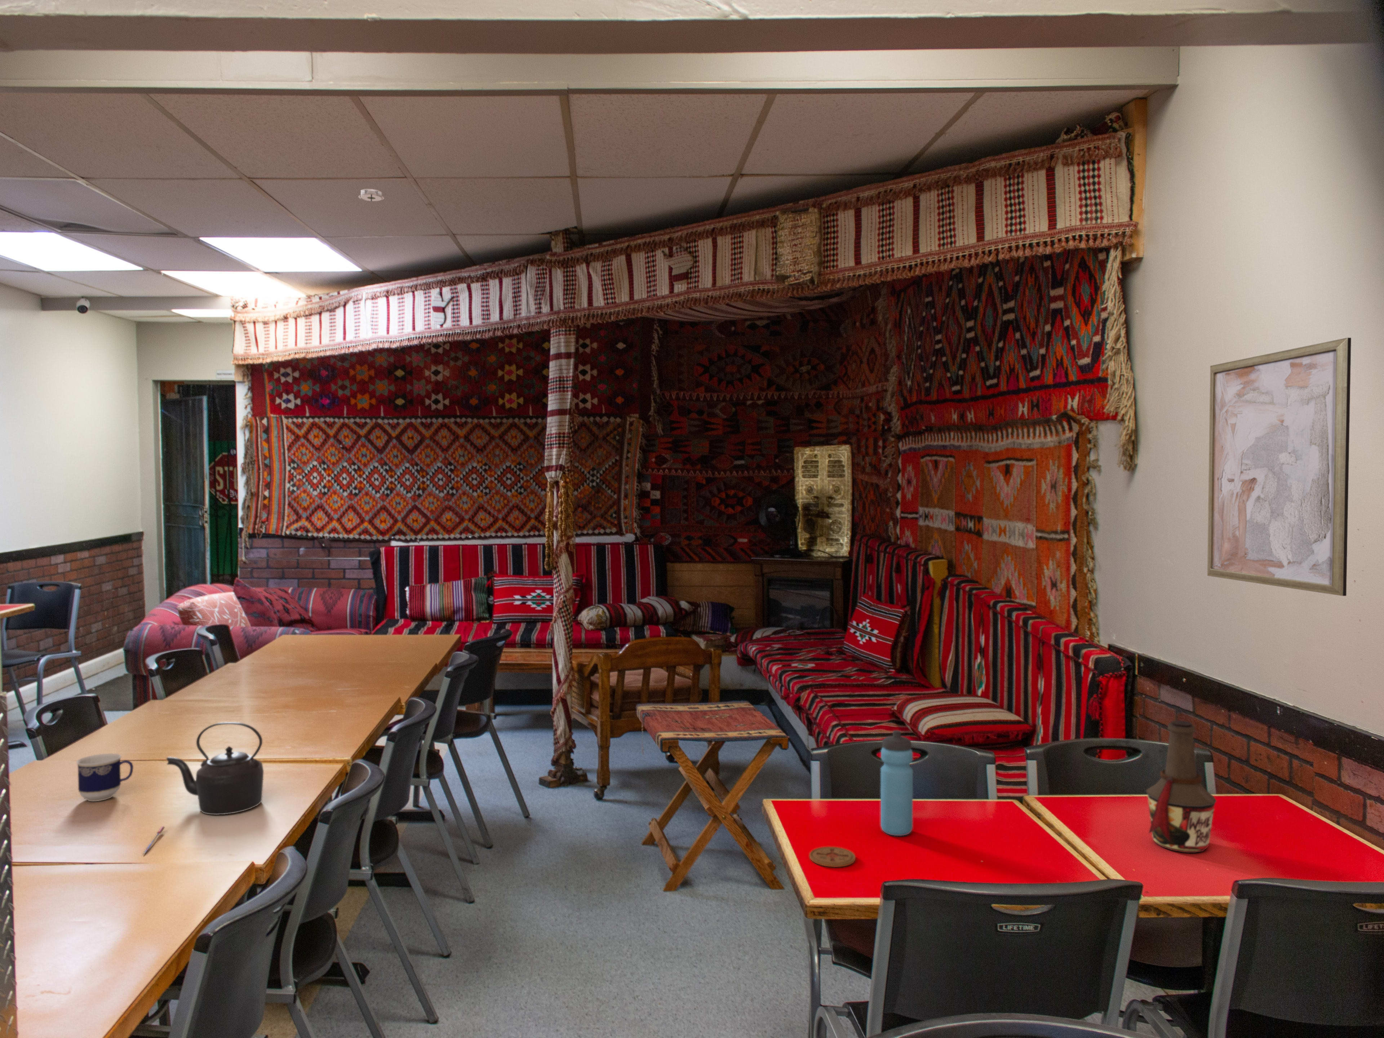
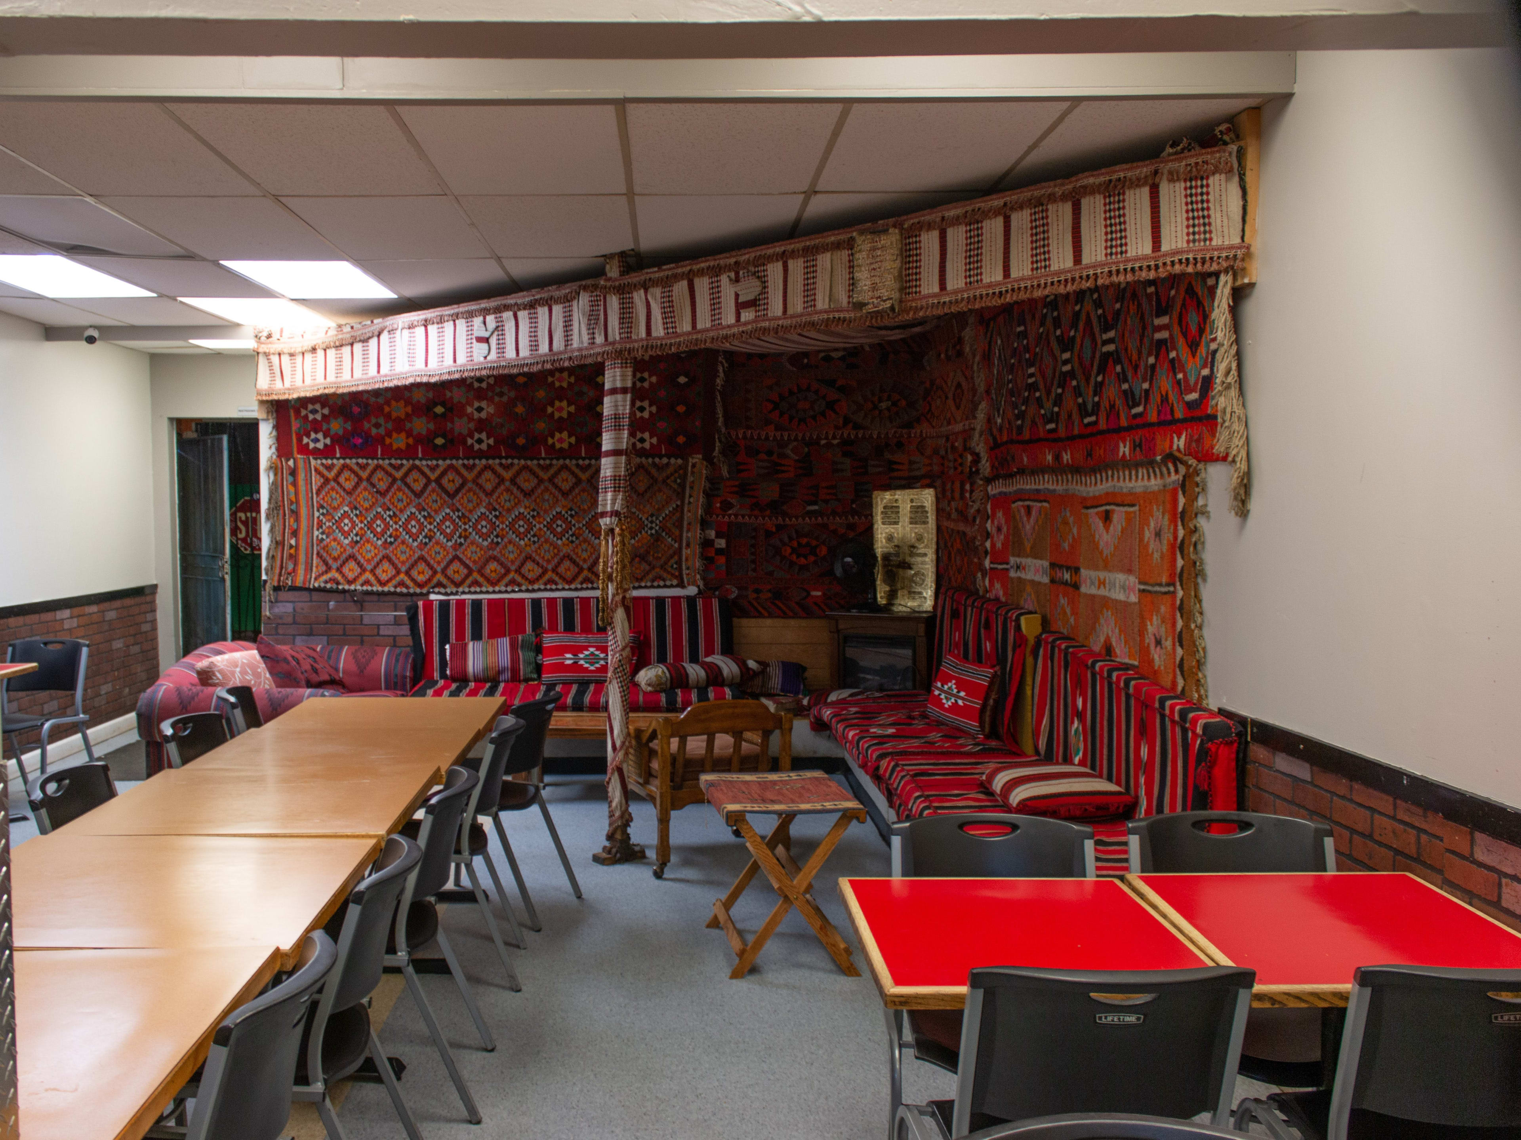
- pen [142,825,165,855]
- kettle [166,722,264,816]
- smoke detector [356,189,385,202]
- cup [75,753,134,801]
- wall art [1207,337,1351,596]
- bottle [1145,720,1217,853]
- water bottle [881,729,913,836]
- coaster [809,846,855,868]
